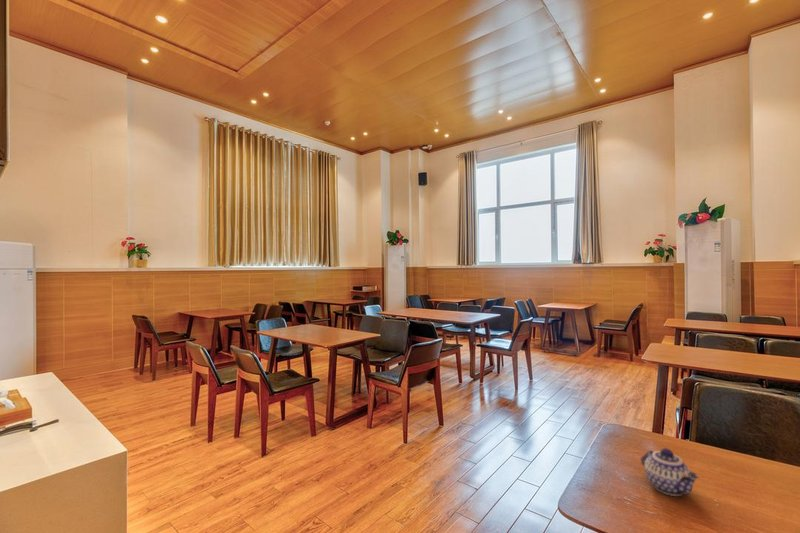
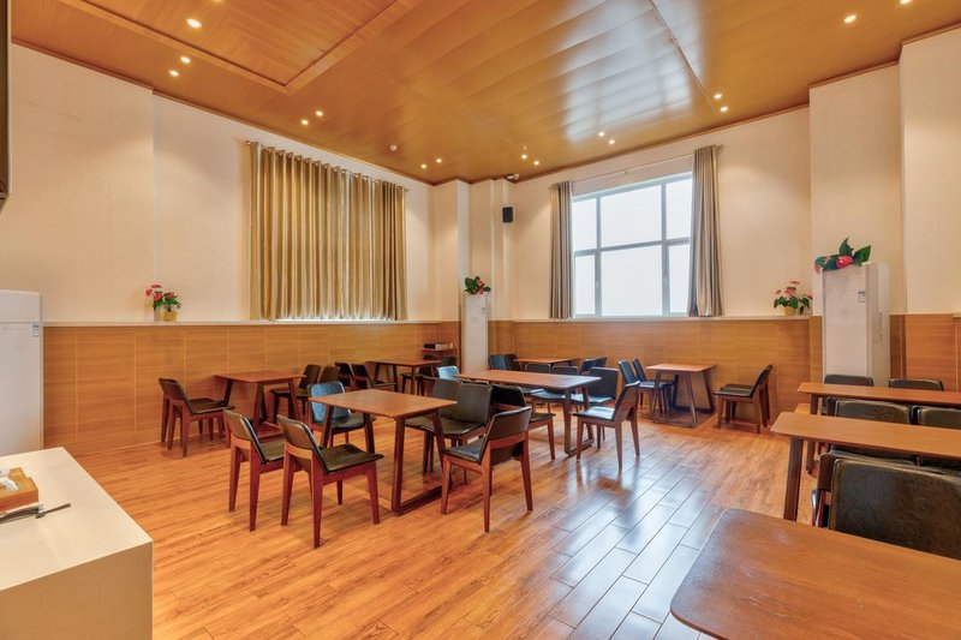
- teapot [640,447,701,497]
